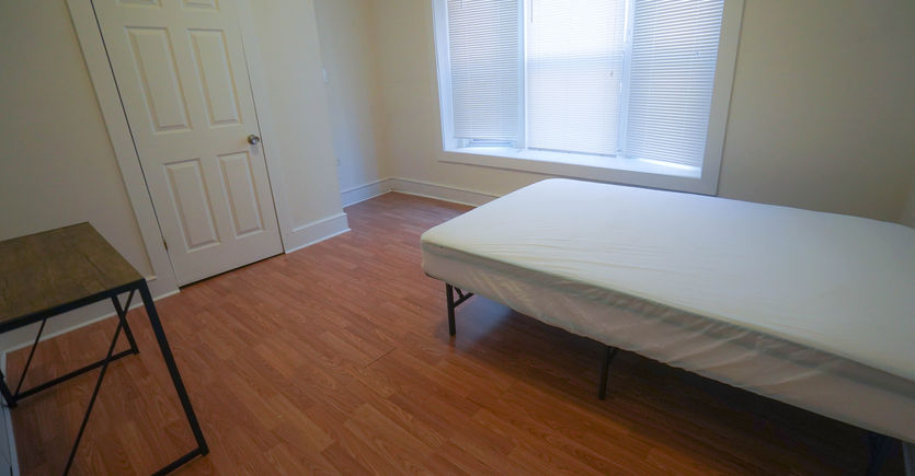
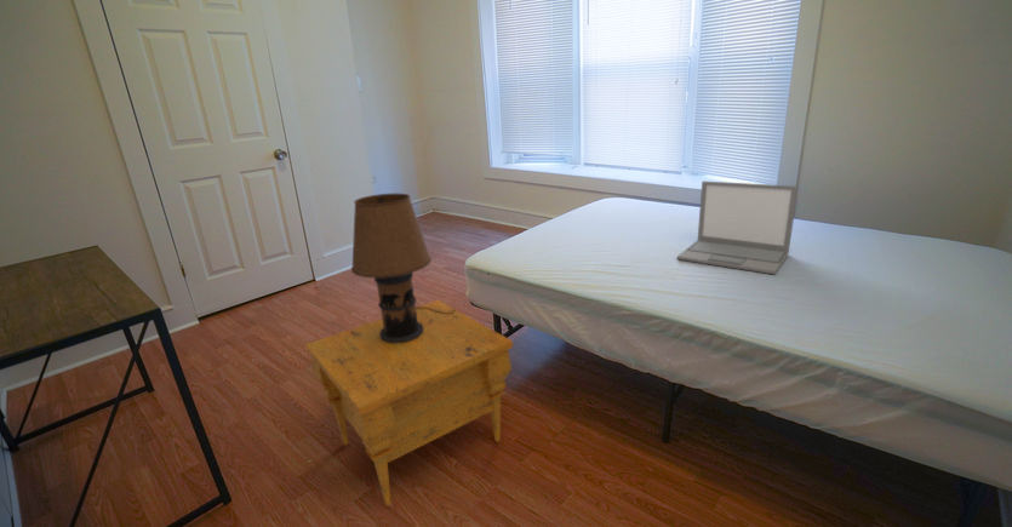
+ nightstand [304,299,514,508]
+ table lamp [350,193,457,343]
+ laptop [676,181,800,275]
